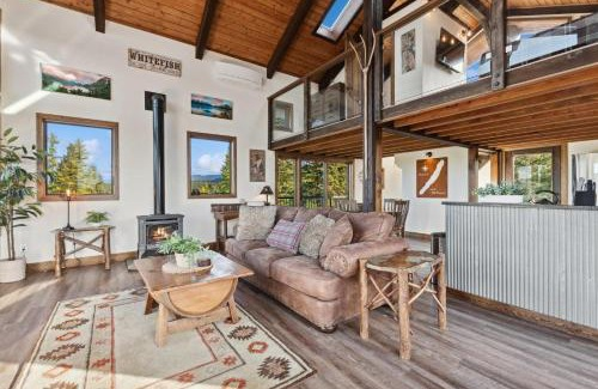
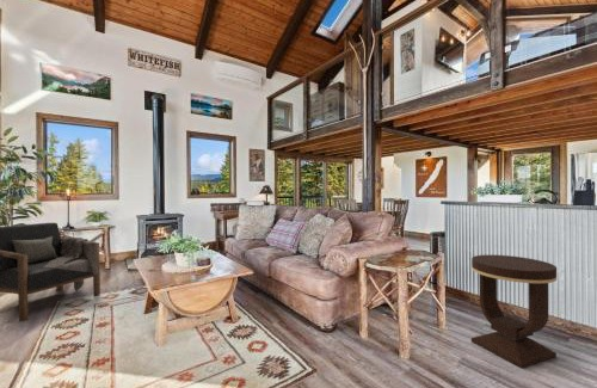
+ side table [470,254,558,369]
+ armchair [0,222,101,322]
